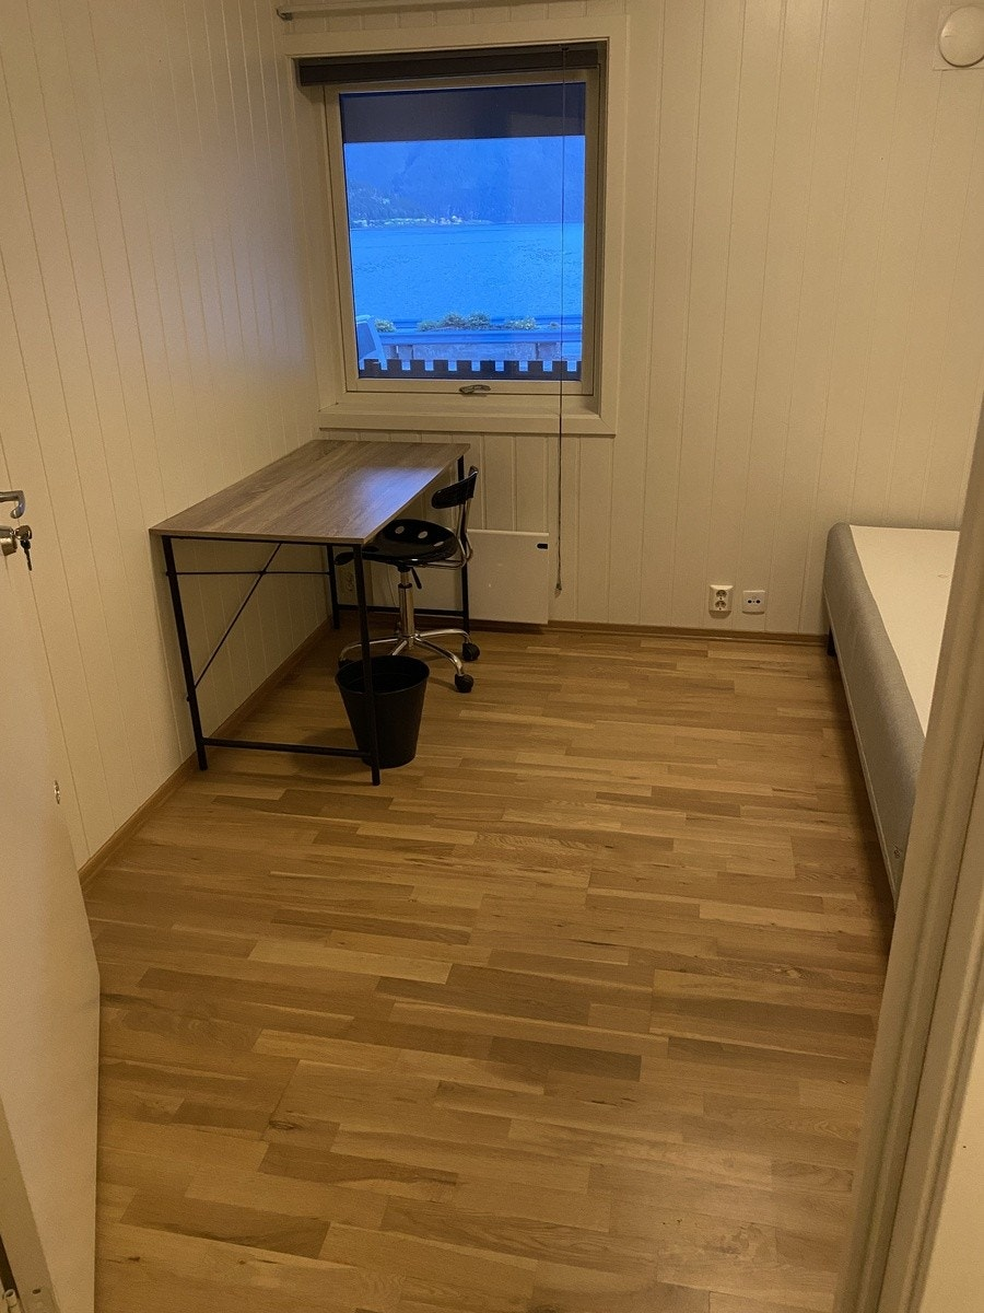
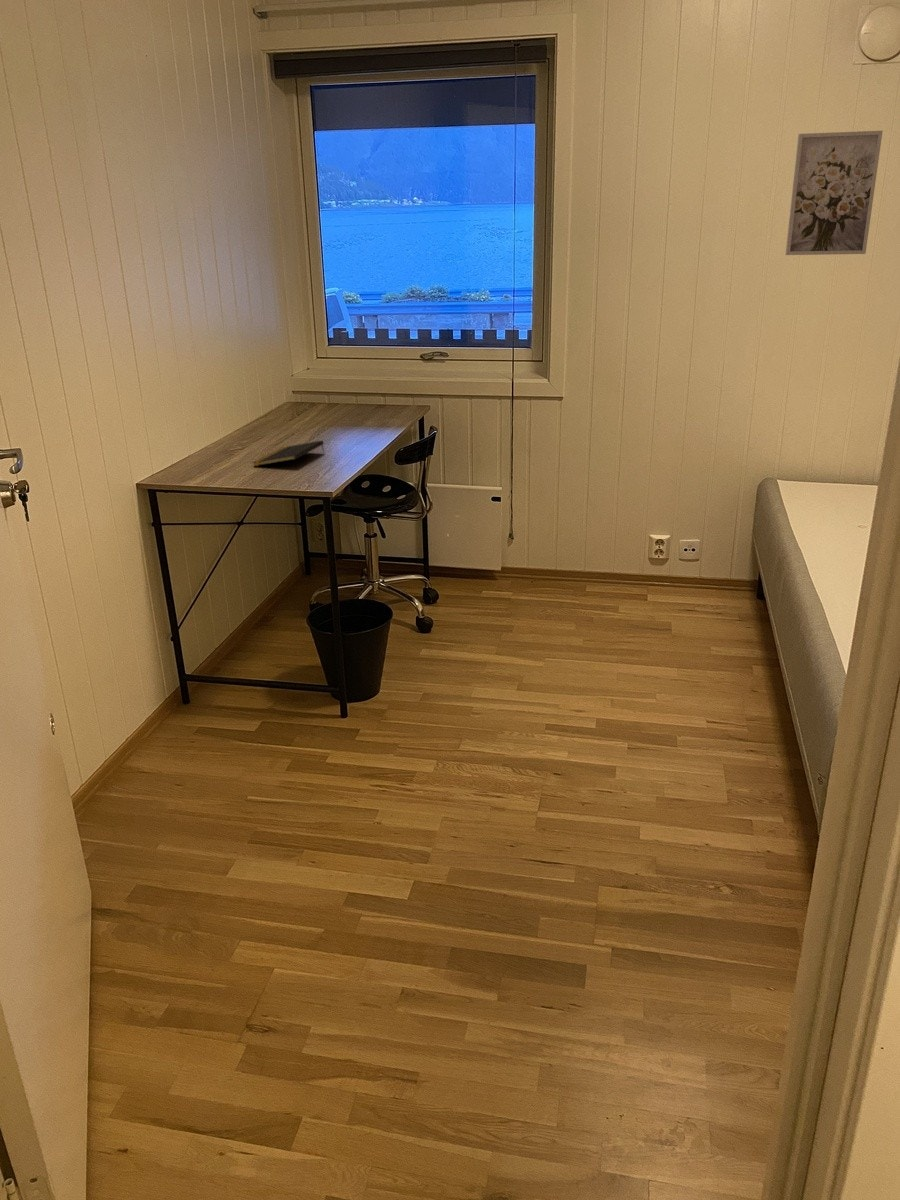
+ wall art [784,130,884,256]
+ notepad [251,439,325,467]
